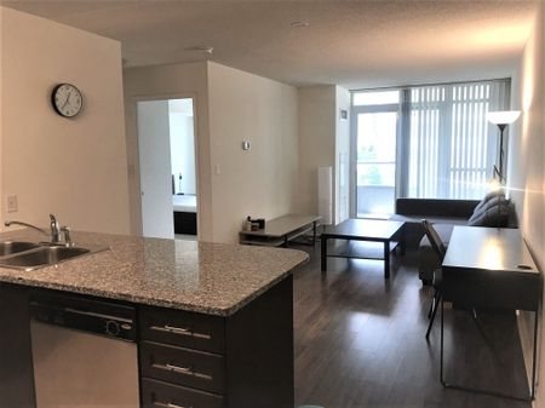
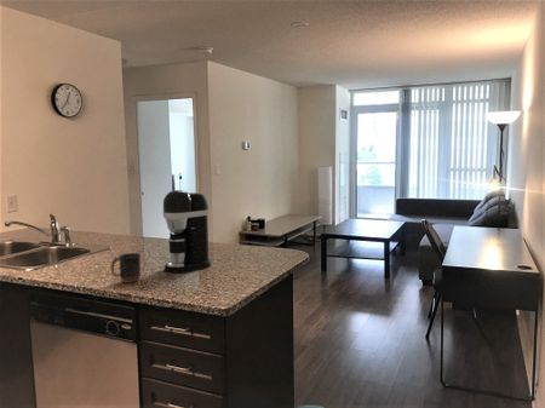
+ coffee maker [162,189,212,274]
+ mug [110,252,142,285]
